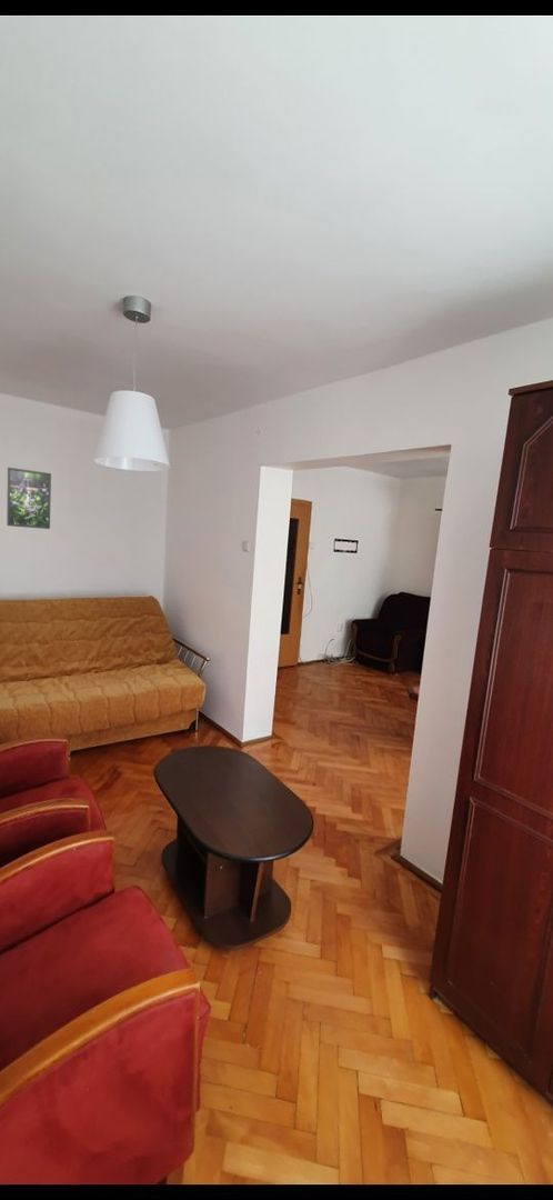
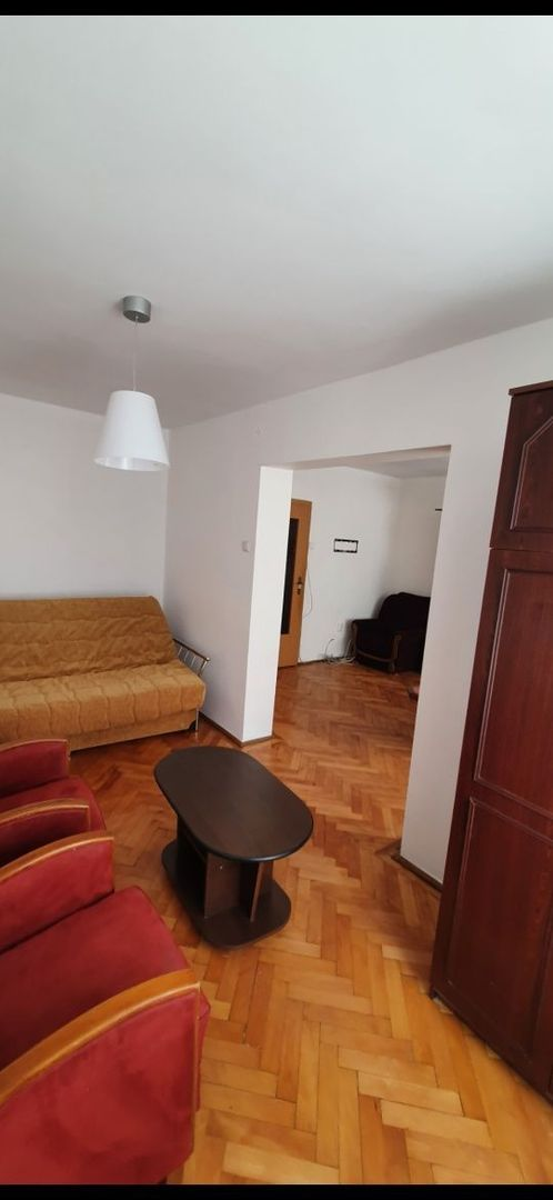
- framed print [6,467,52,530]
